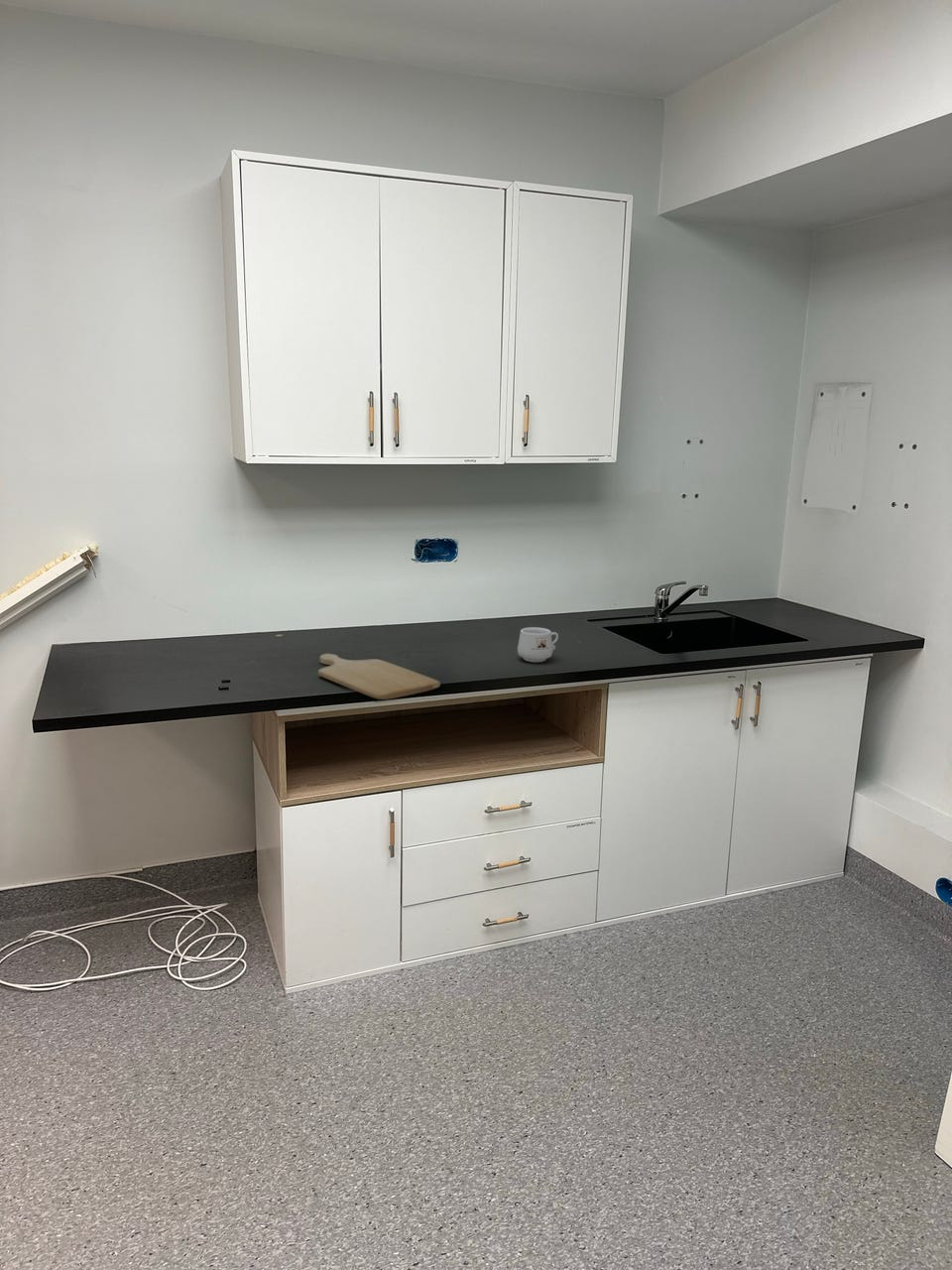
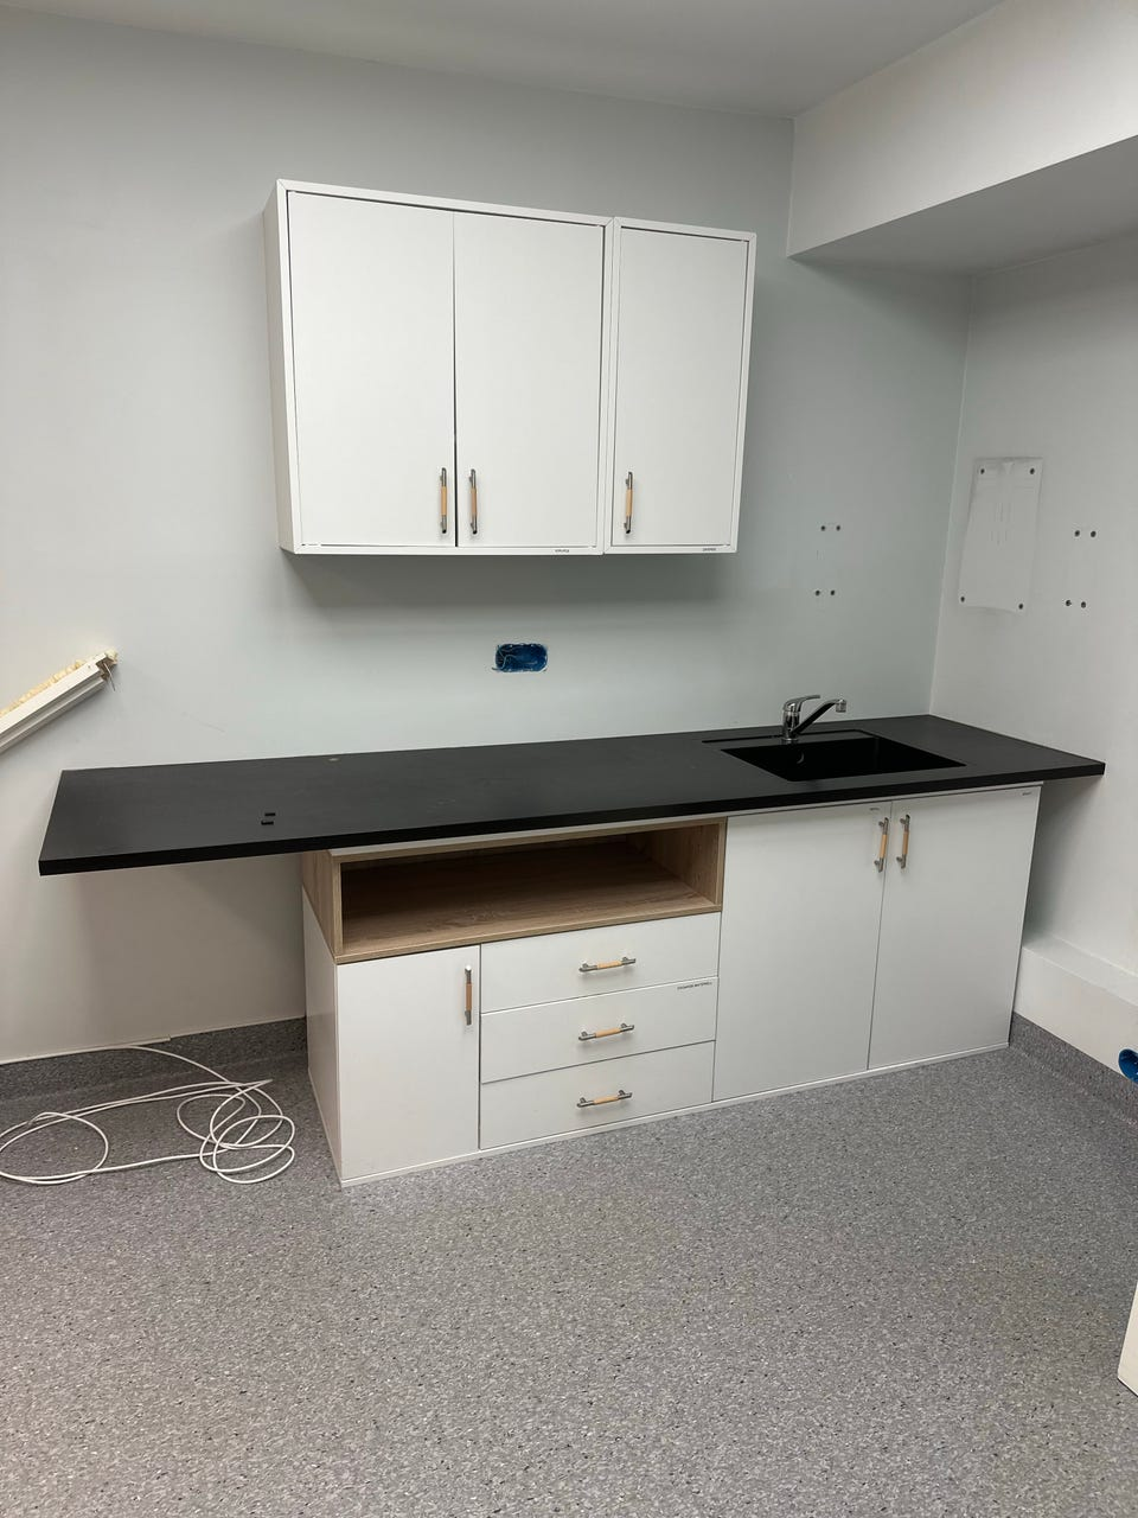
- chopping board [317,653,441,700]
- mug [517,626,559,663]
